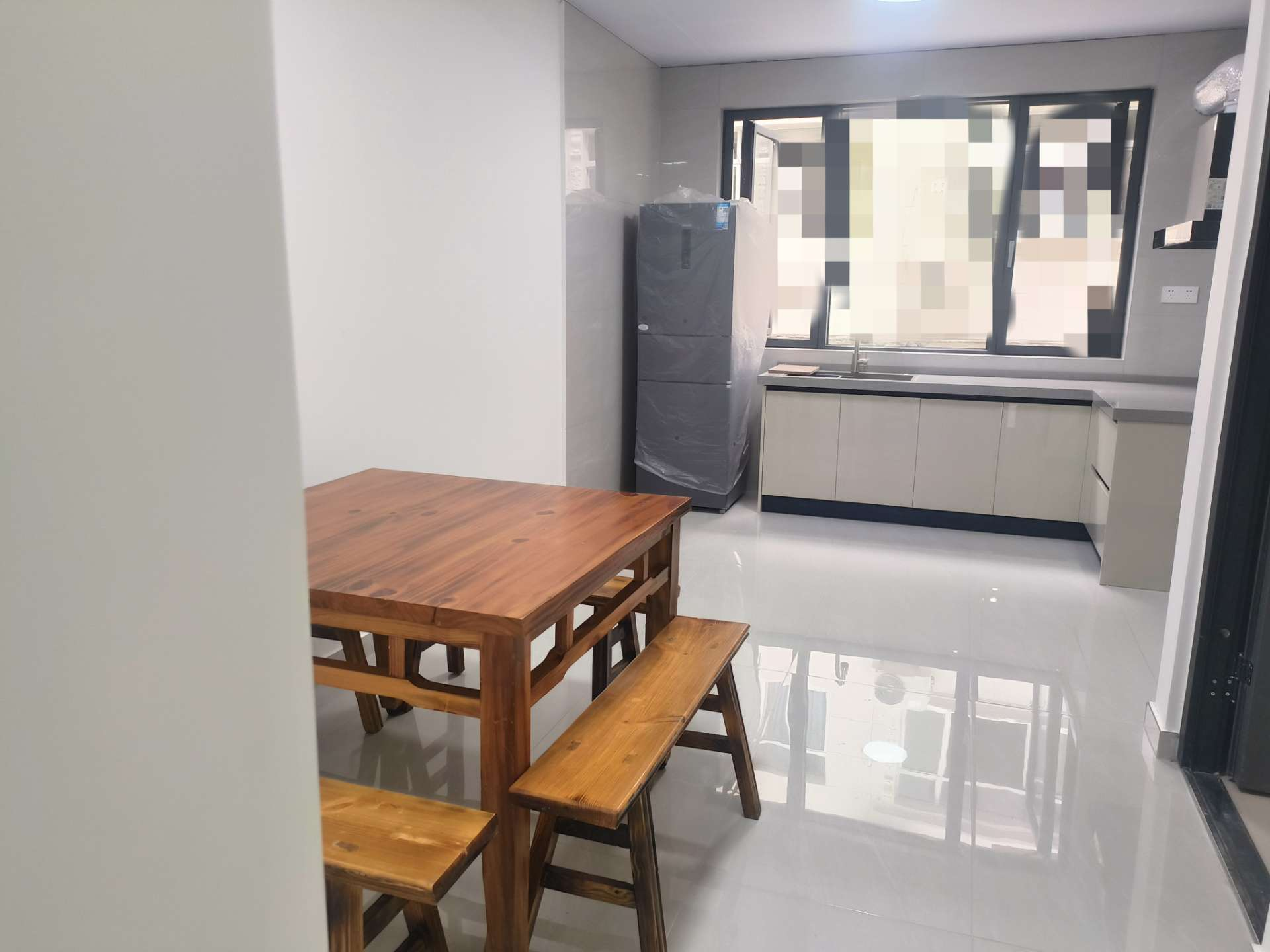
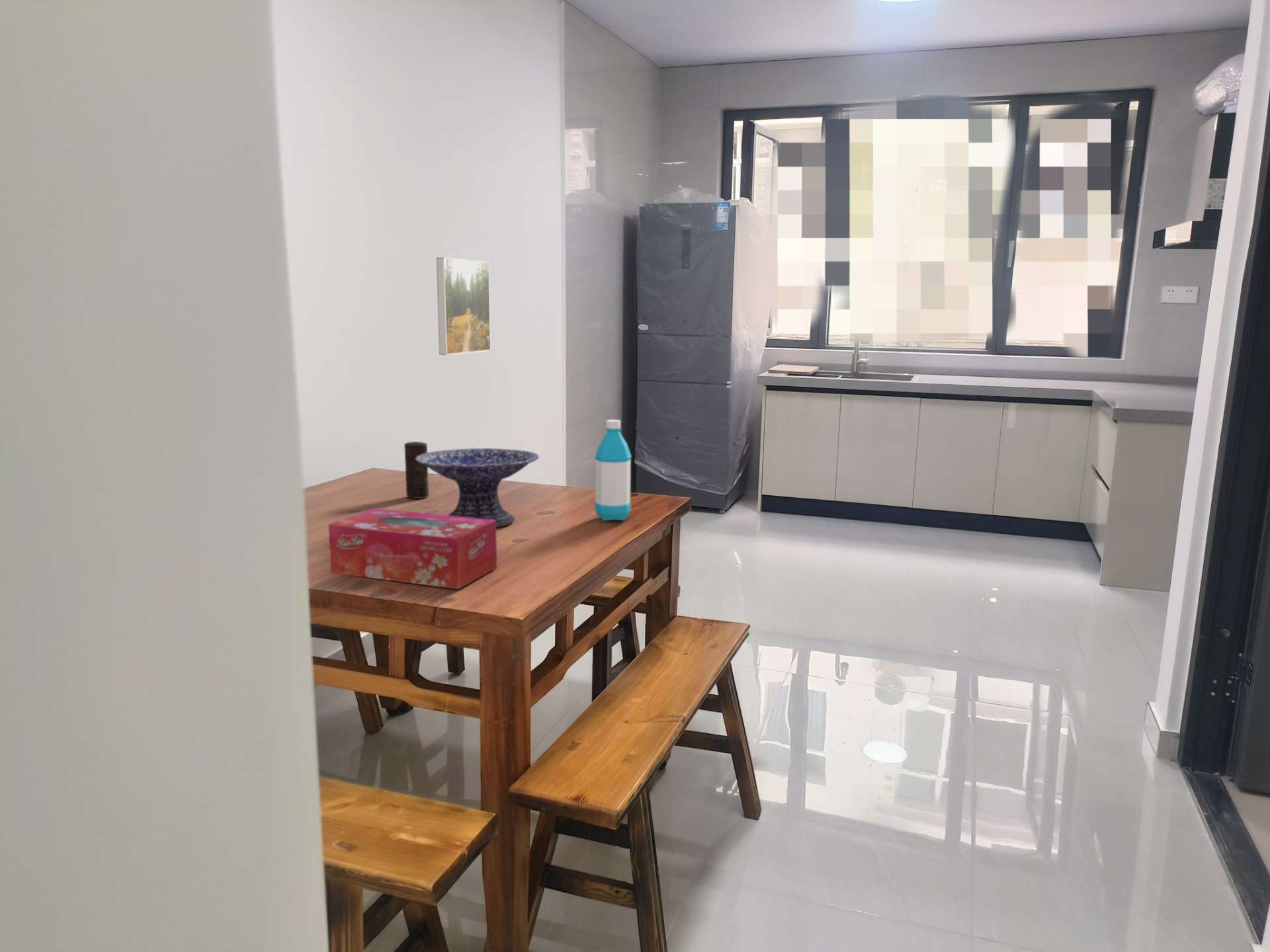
+ tissue box [327,508,497,590]
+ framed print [436,257,491,356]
+ candle [403,441,429,499]
+ decorative bowl [415,448,540,528]
+ water bottle [594,419,632,522]
